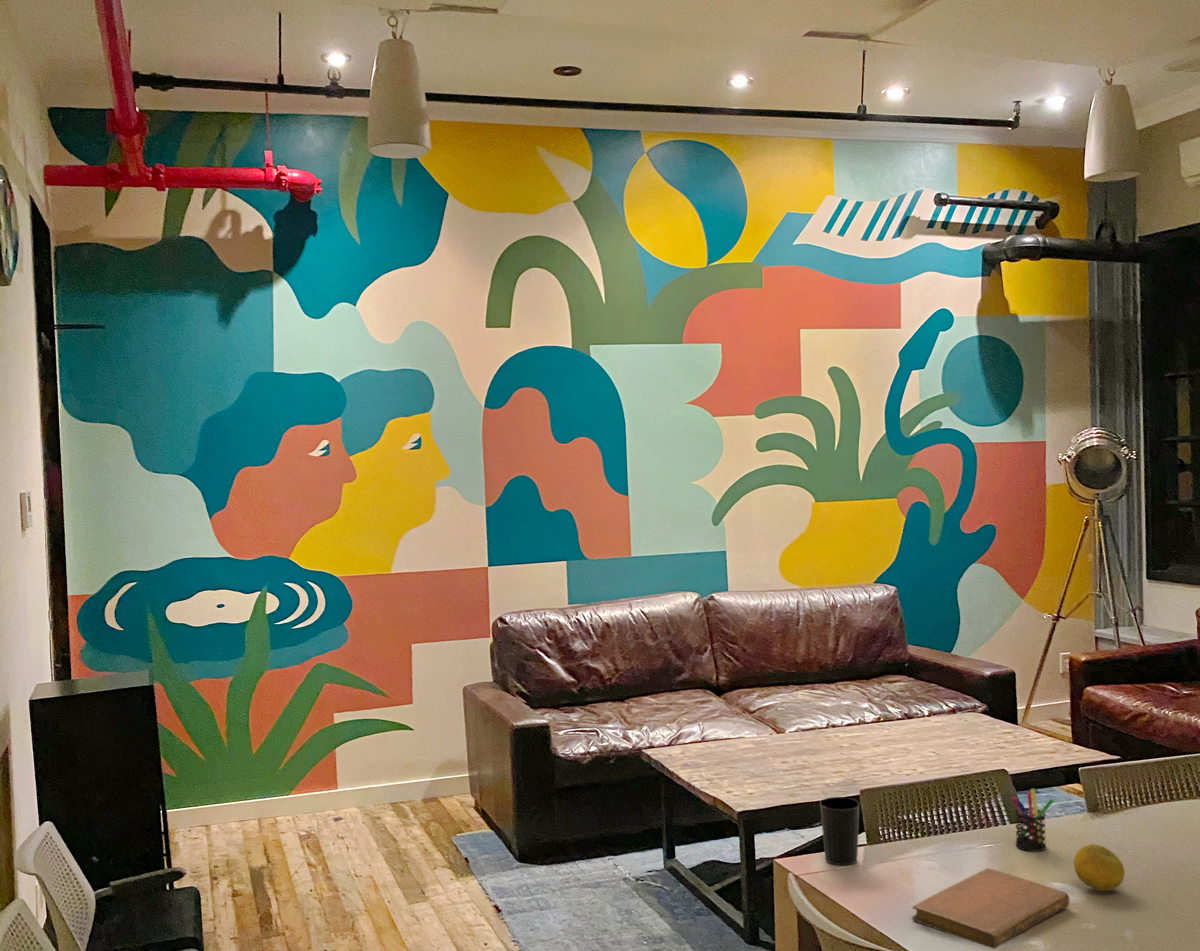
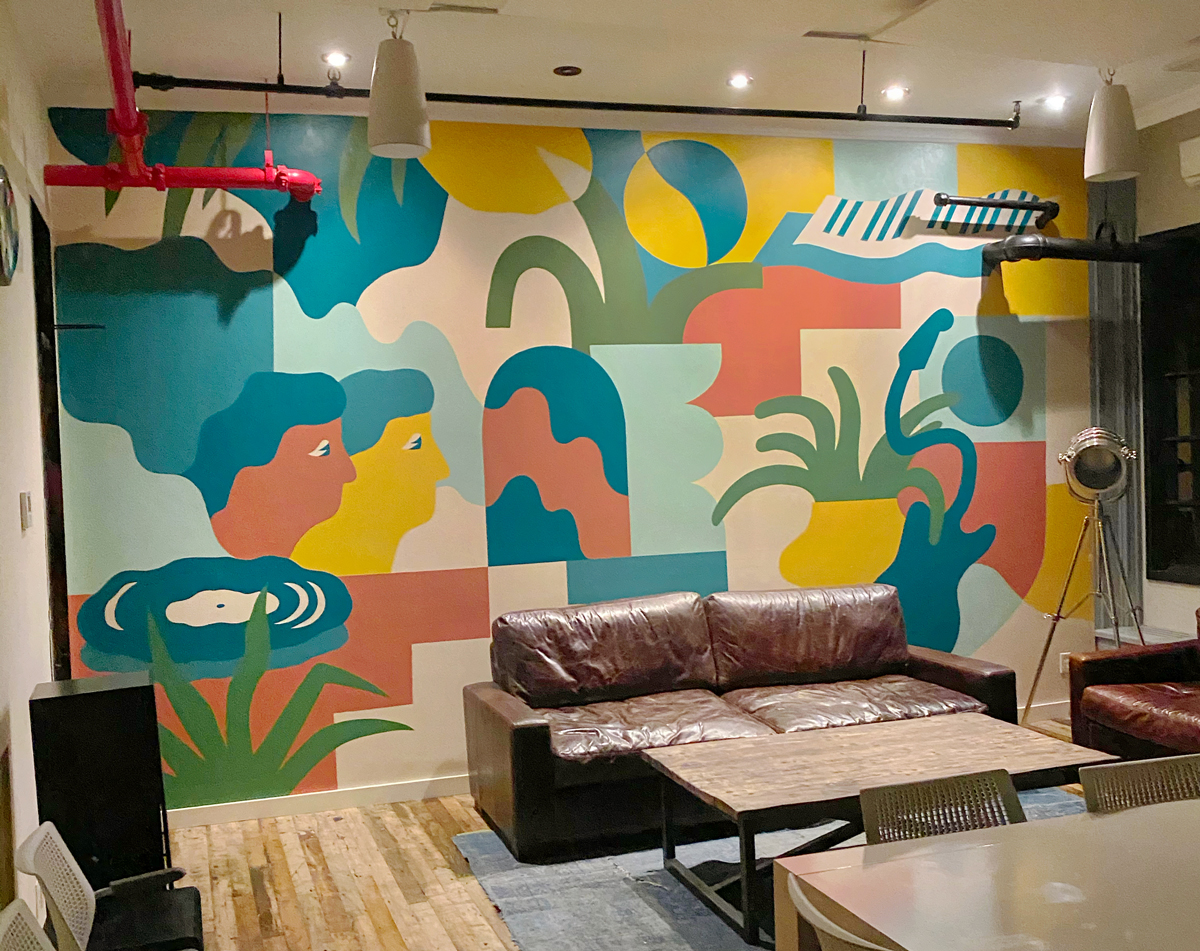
- pen holder [1010,788,1054,852]
- notebook [911,867,1071,950]
- cup [819,796,860,866]
- fruit [1073,843,1126,892]
